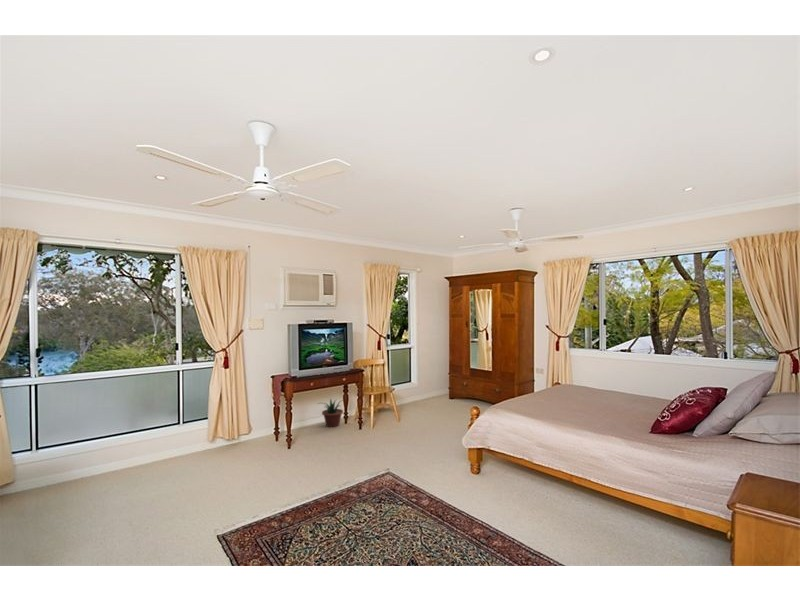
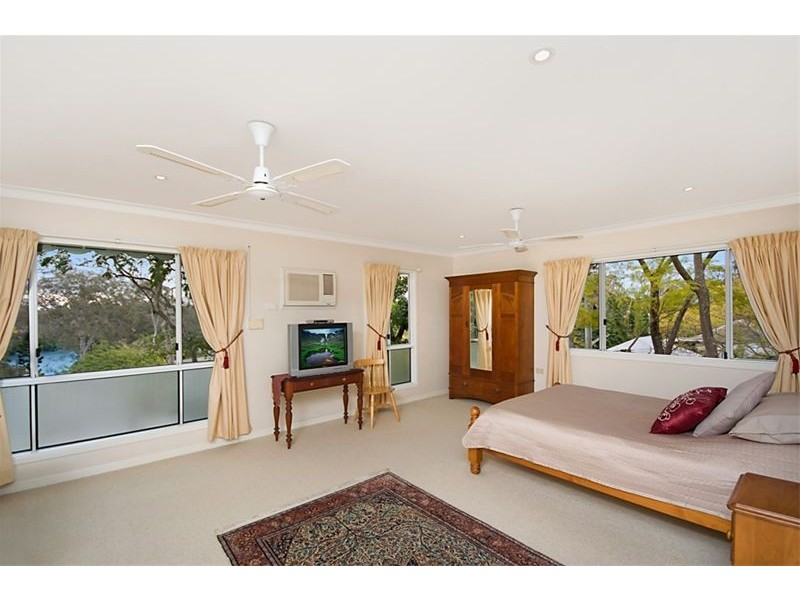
- potted plant [317,398,344,428]
